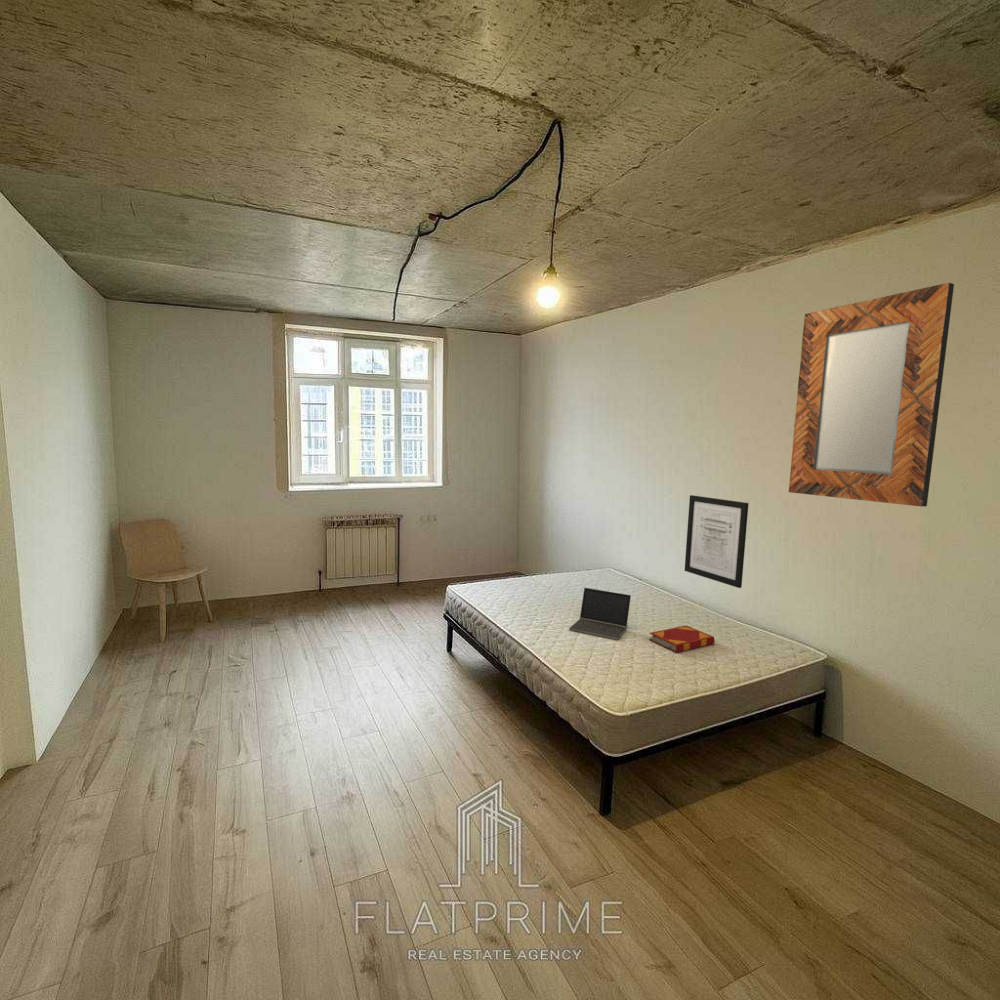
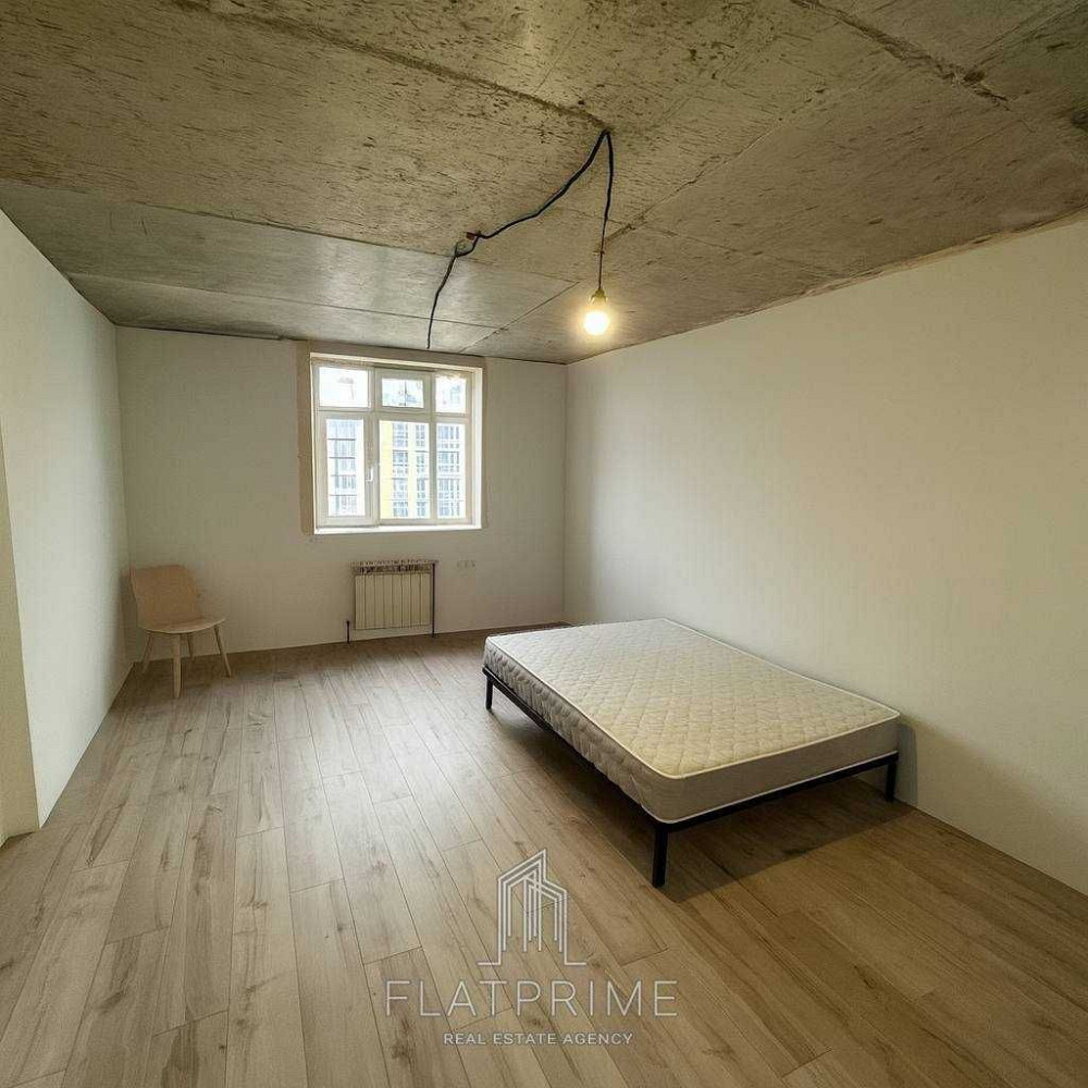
- laptop computer [568,587,632,641]
- hardback book [648,625,715,654]
- home mirror [788,282,955,508]
- wall art [684,494,750,589]
